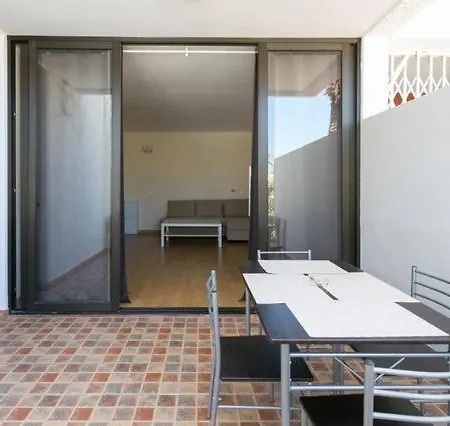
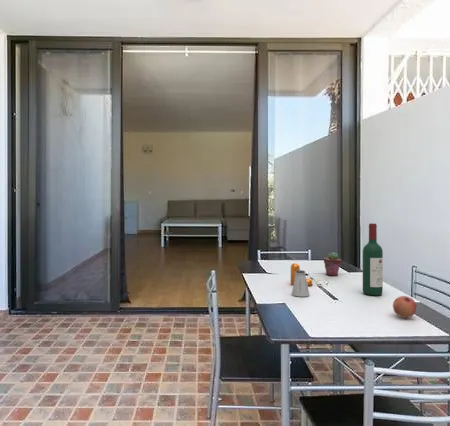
+ potted succulent [323,251,343,277]
+ pomegranate [392,295,417,319]
+ saltshaker [291,269,310,297]
+ wine bottle [362,222,384,296]
+ pepper shaker [290,262,313,286]
